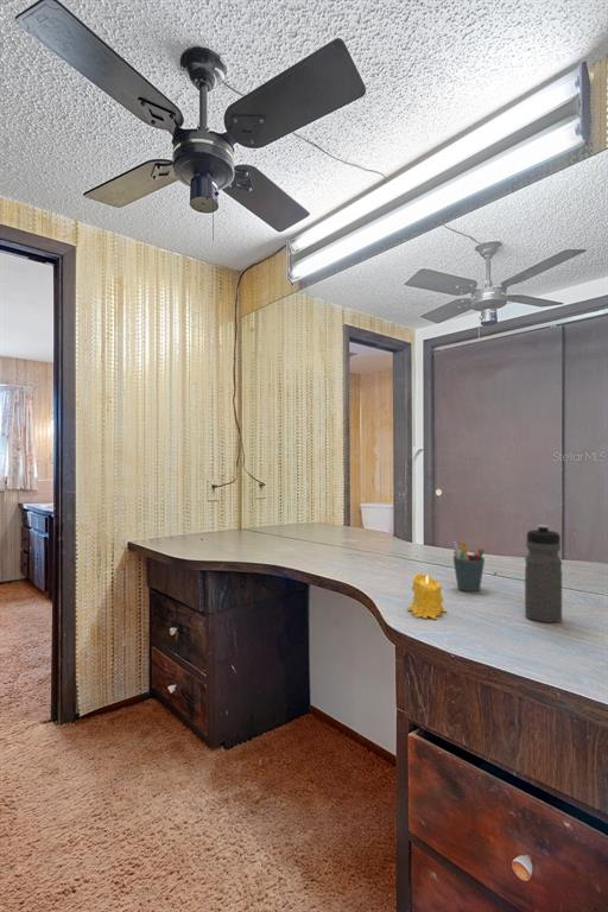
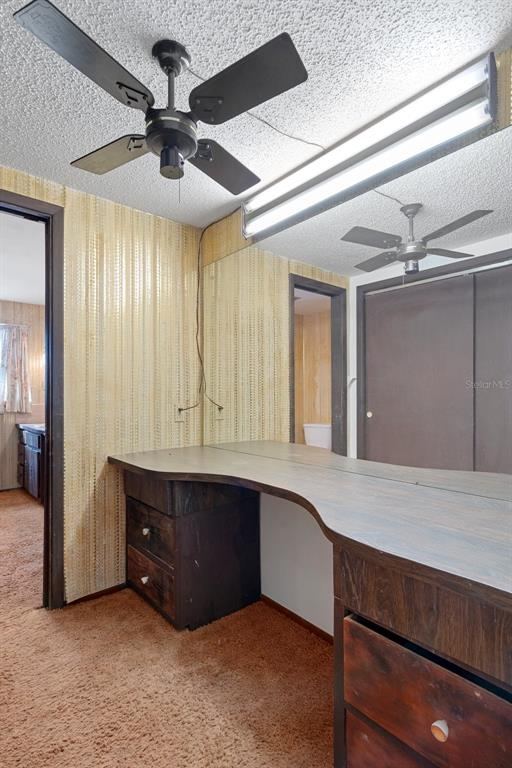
- water bottle [524,524,563,623]
- pen holder [451,540,486,593]
- candle [406,572,449,620]
